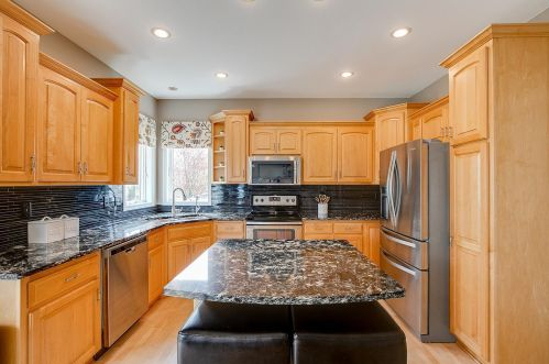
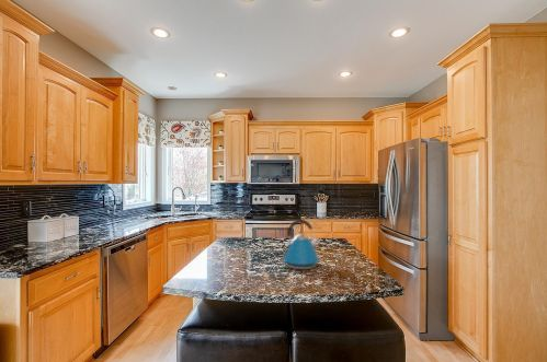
+ kettle [280,219,320,270]
